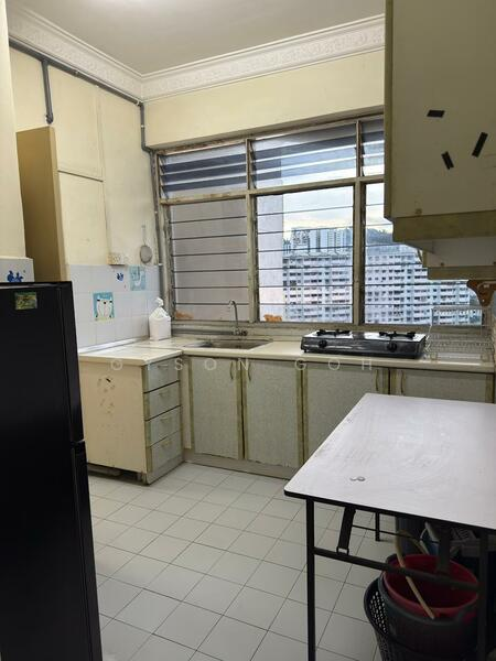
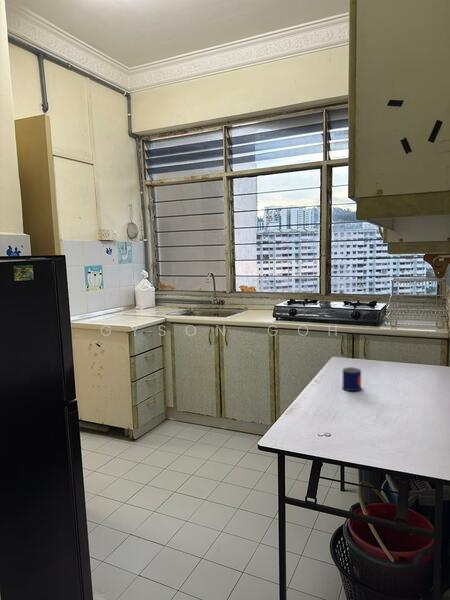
+ mug [342,366,362,392]
